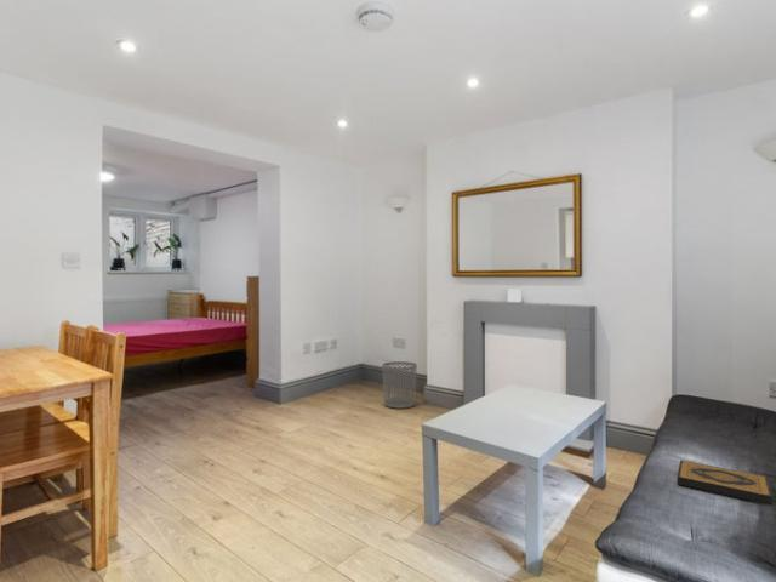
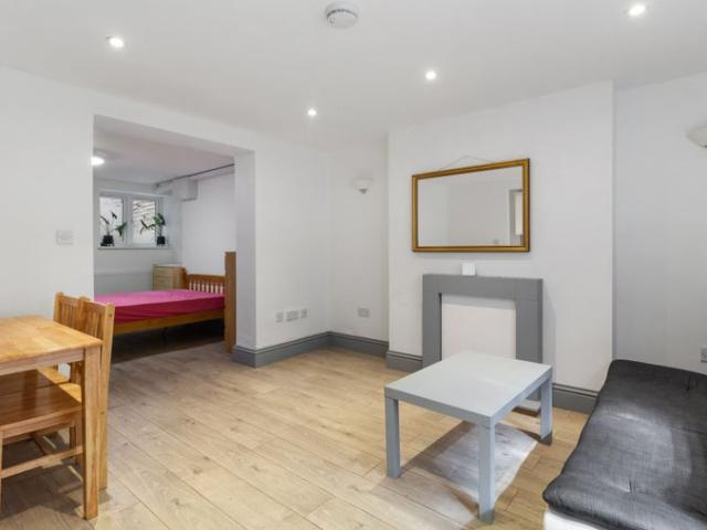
- hardback book [677,458,774,507]
- waste bin [381,360,418,410]
